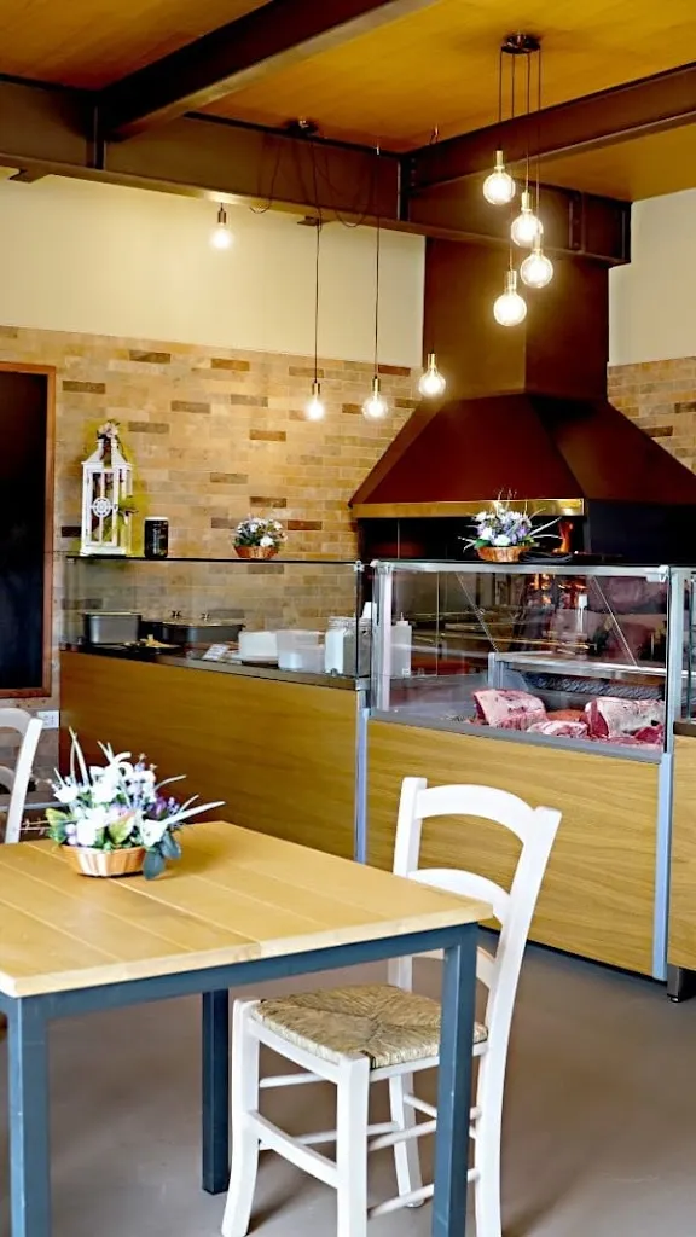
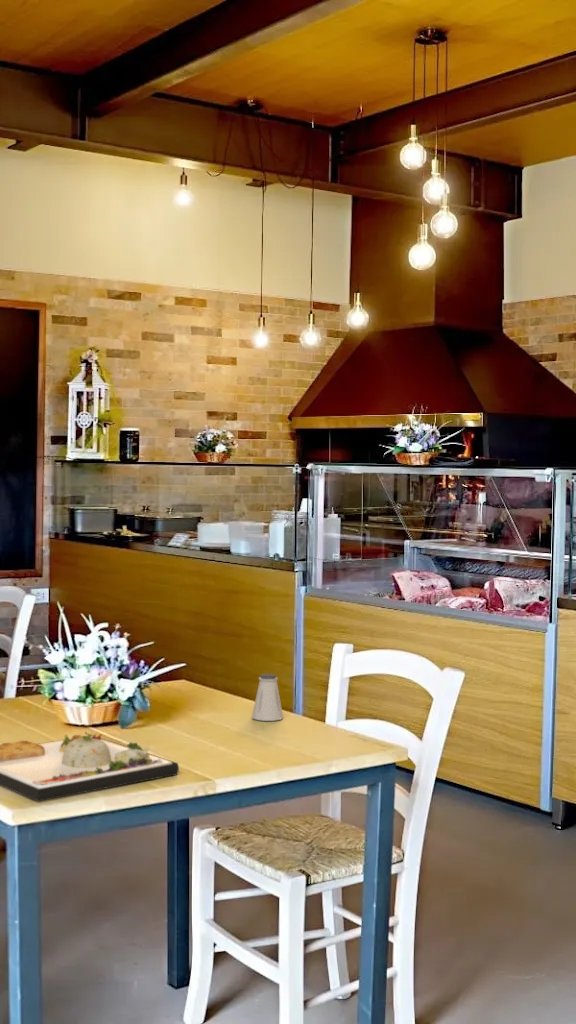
+ saltshaker [251,673,284,722]
+ dinner plate [0,730,180,803]
